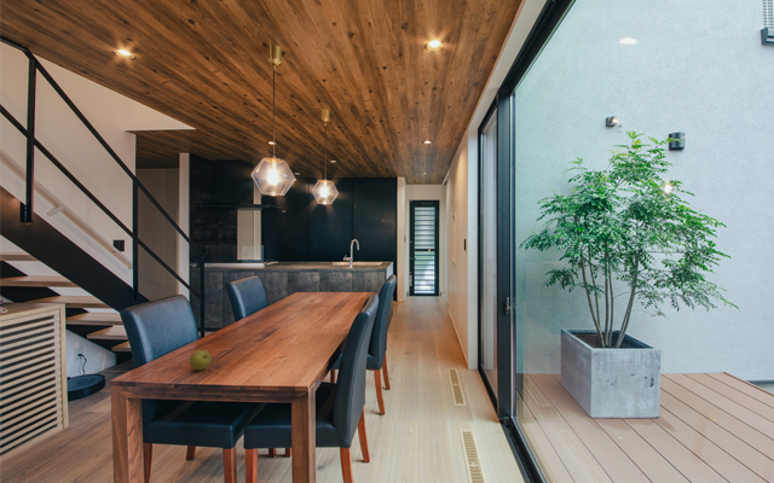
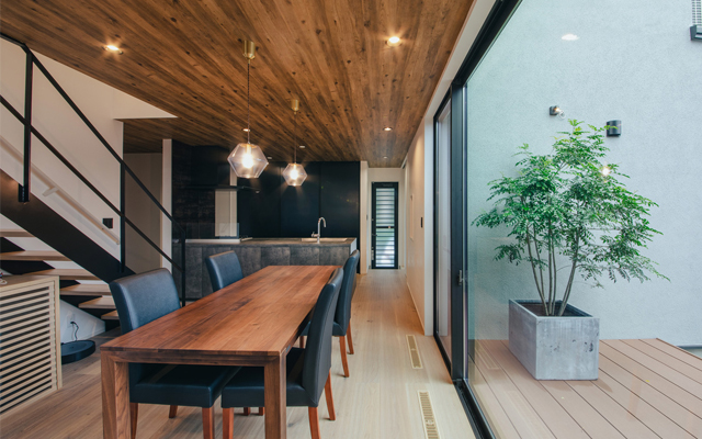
- fruit [187,349,213,372]
